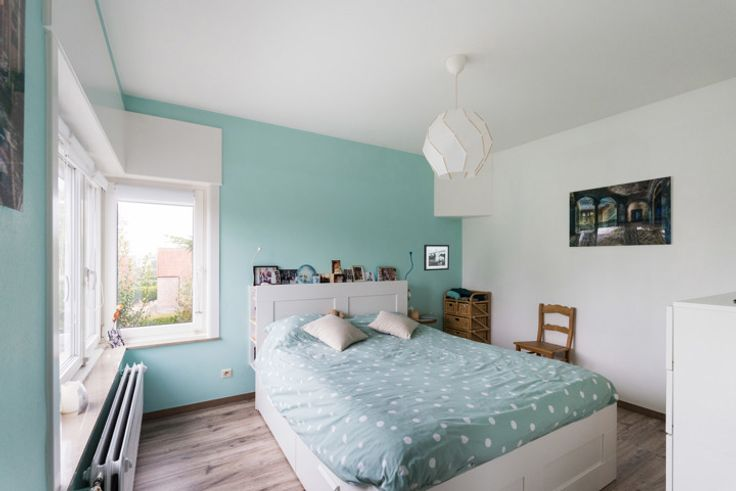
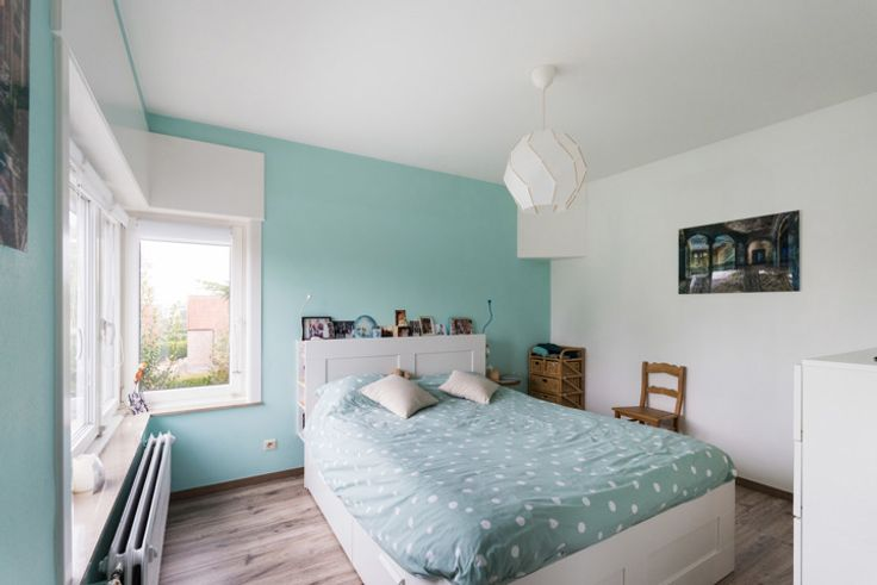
- picture frame [423,244,450,272]
